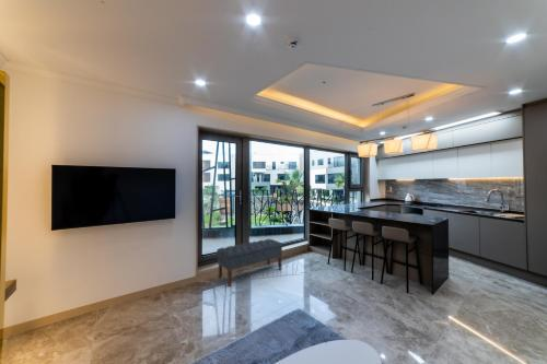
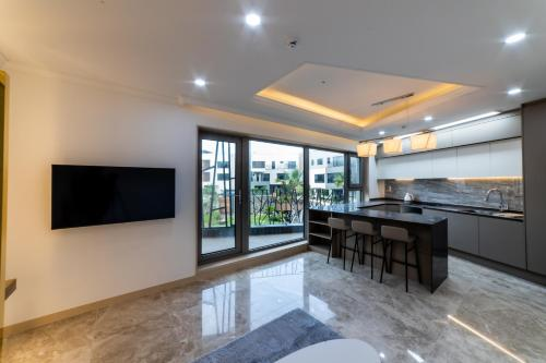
- bench [216,238,283,287]
